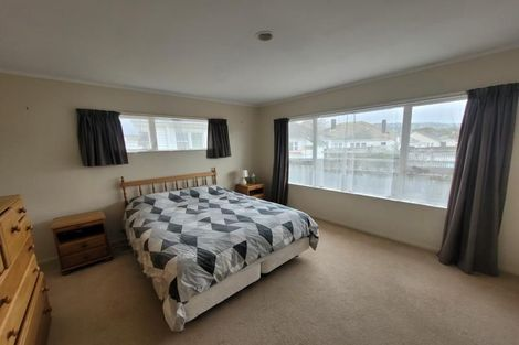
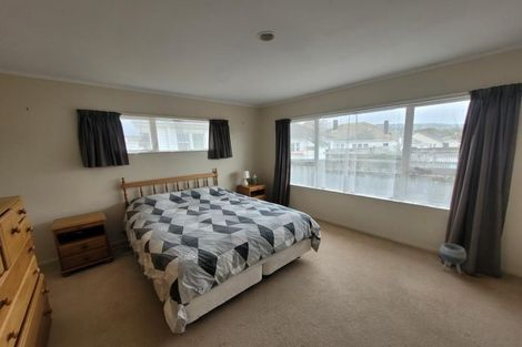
+ planter [439,243,468,275]
